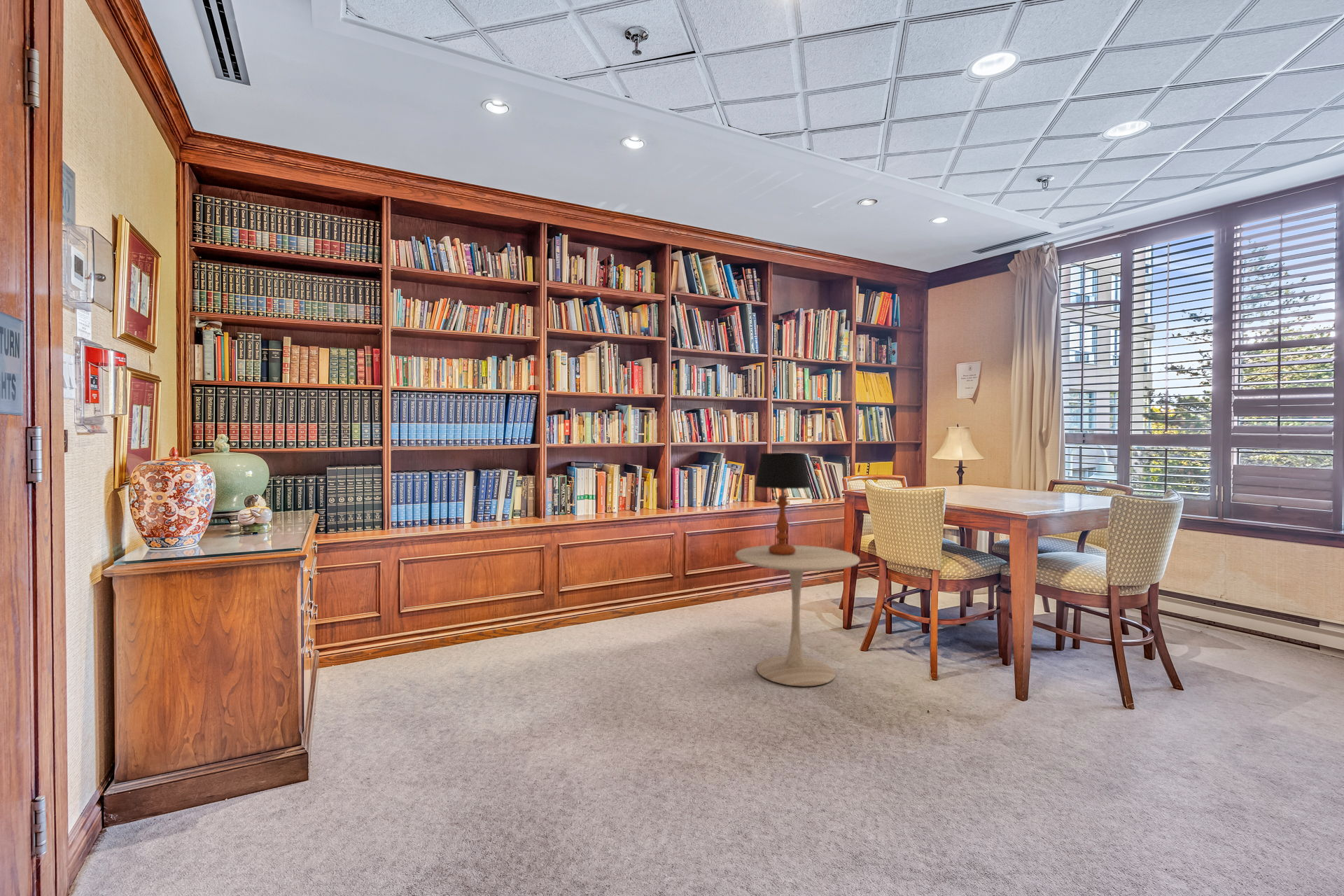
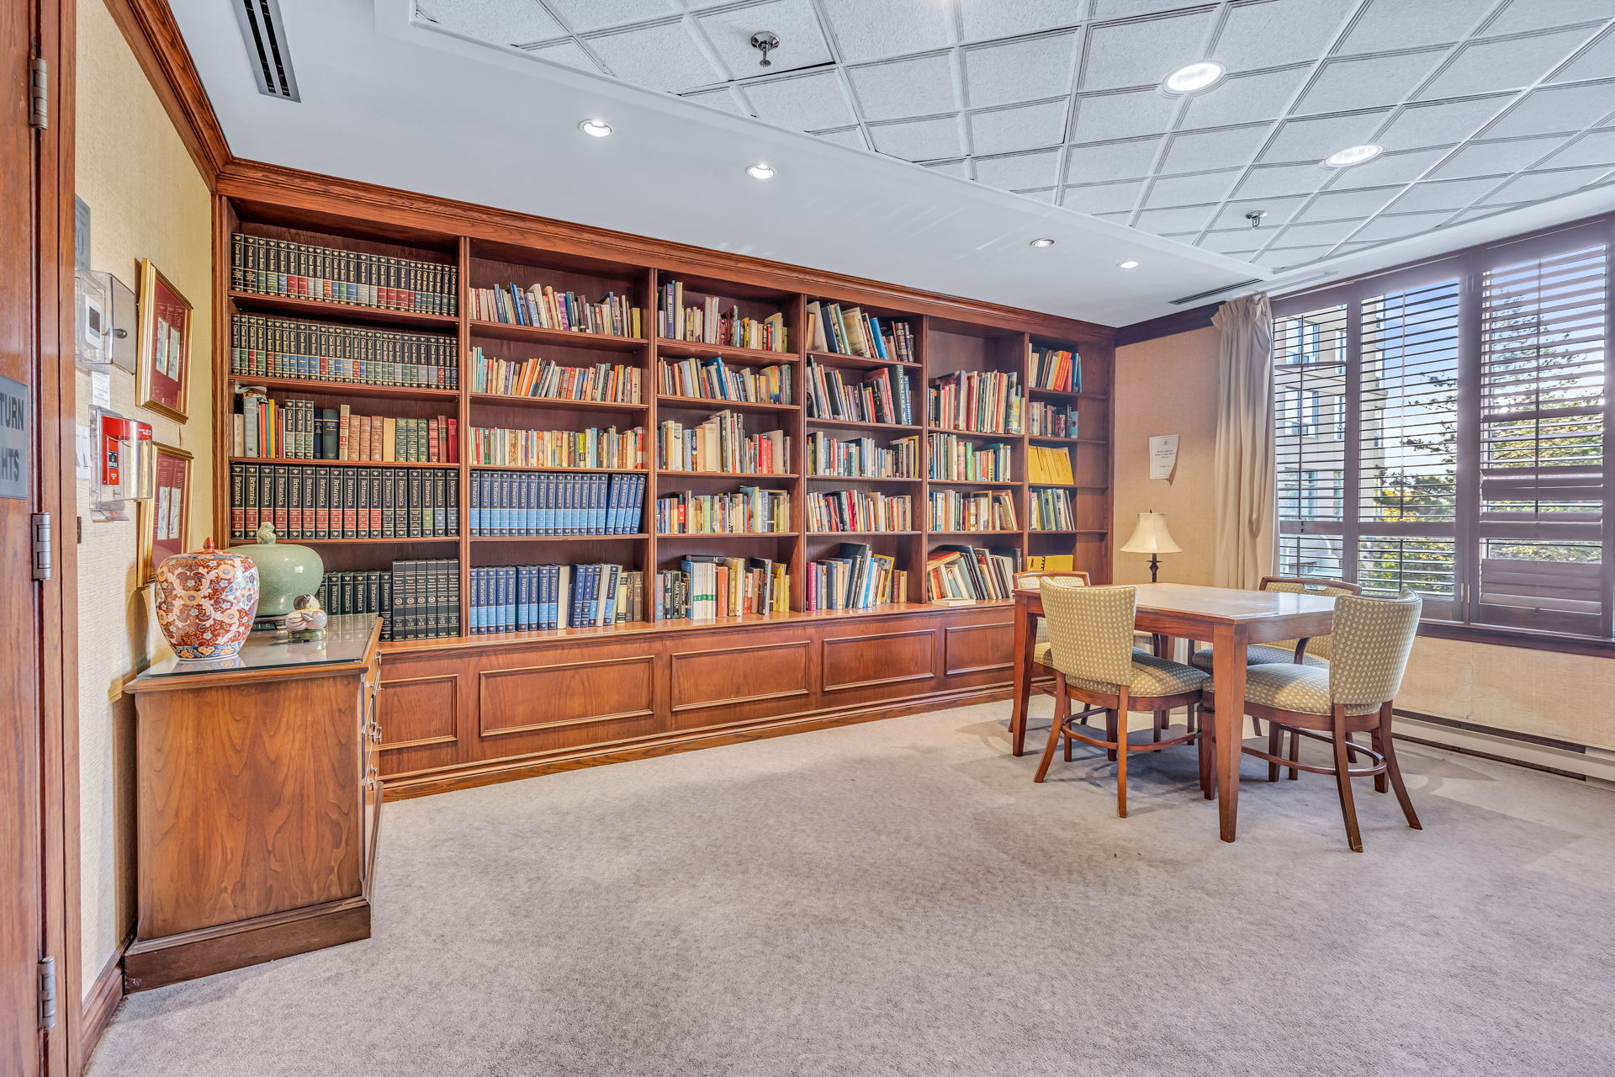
- side table [734,544,860,687]
- table lamp [754,452,811,555]
